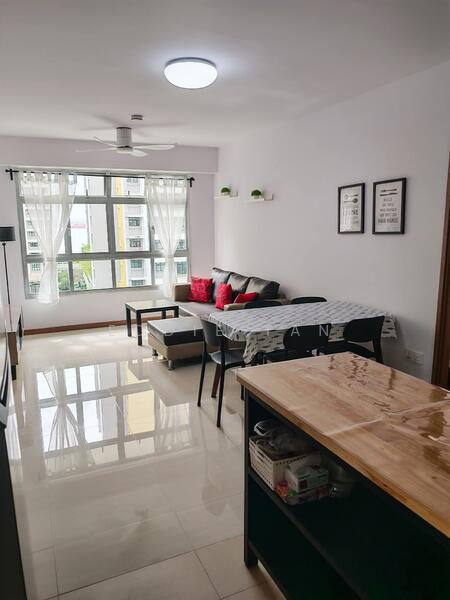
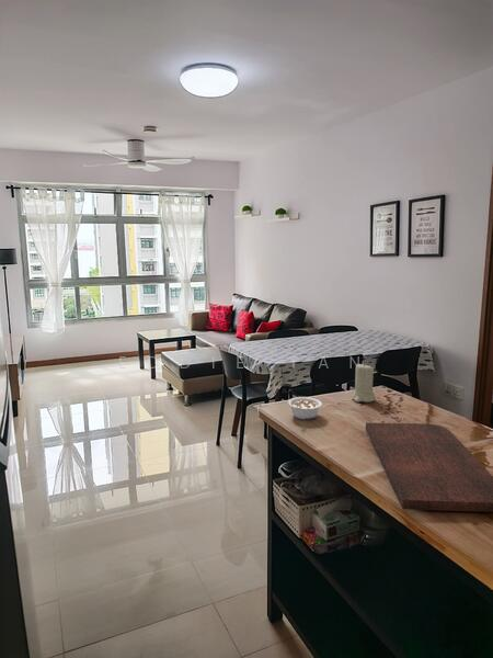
+ candle [351,362,377,404]
+ cutting board [365,422,493,513]
+ legume [287,396,323,420]
